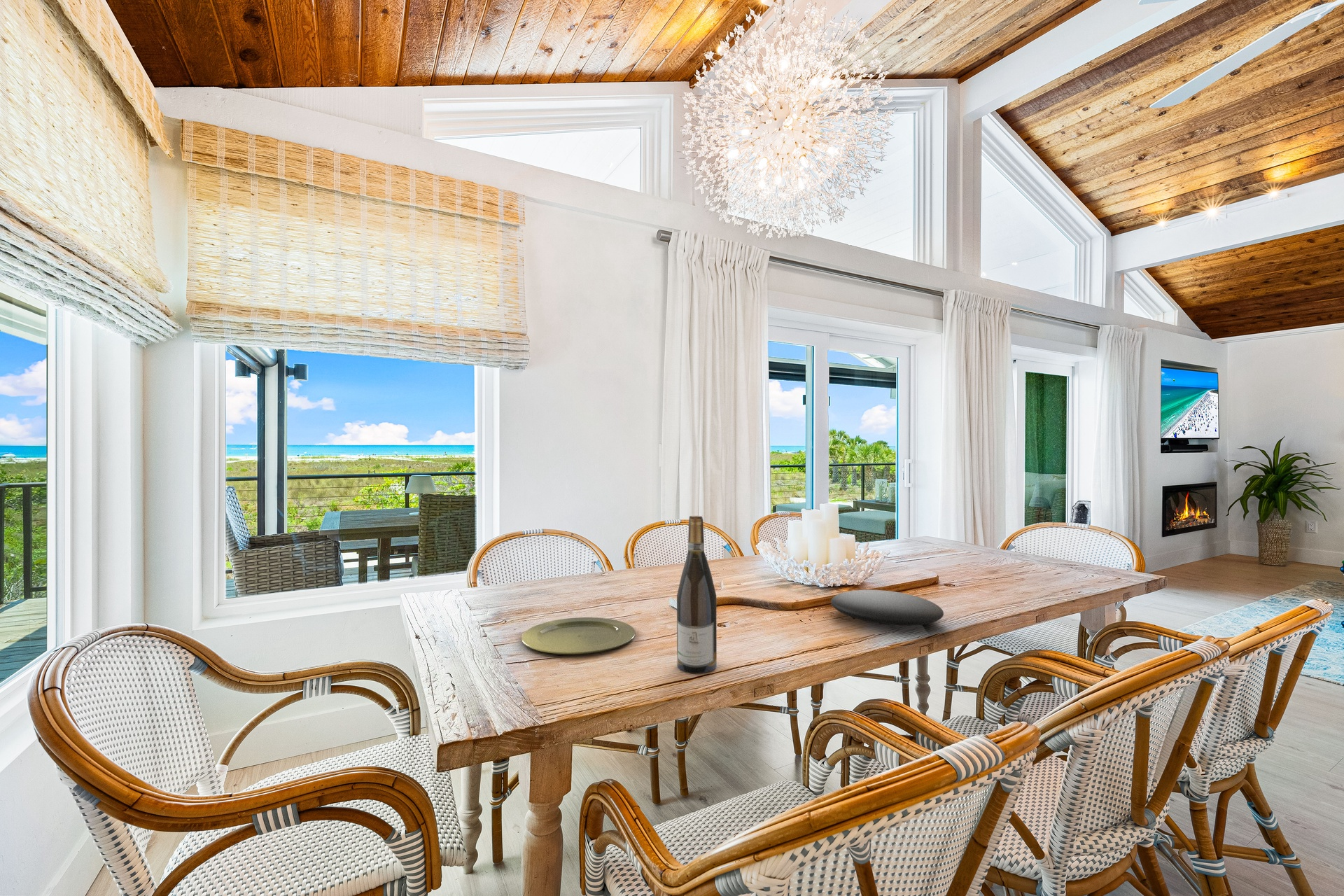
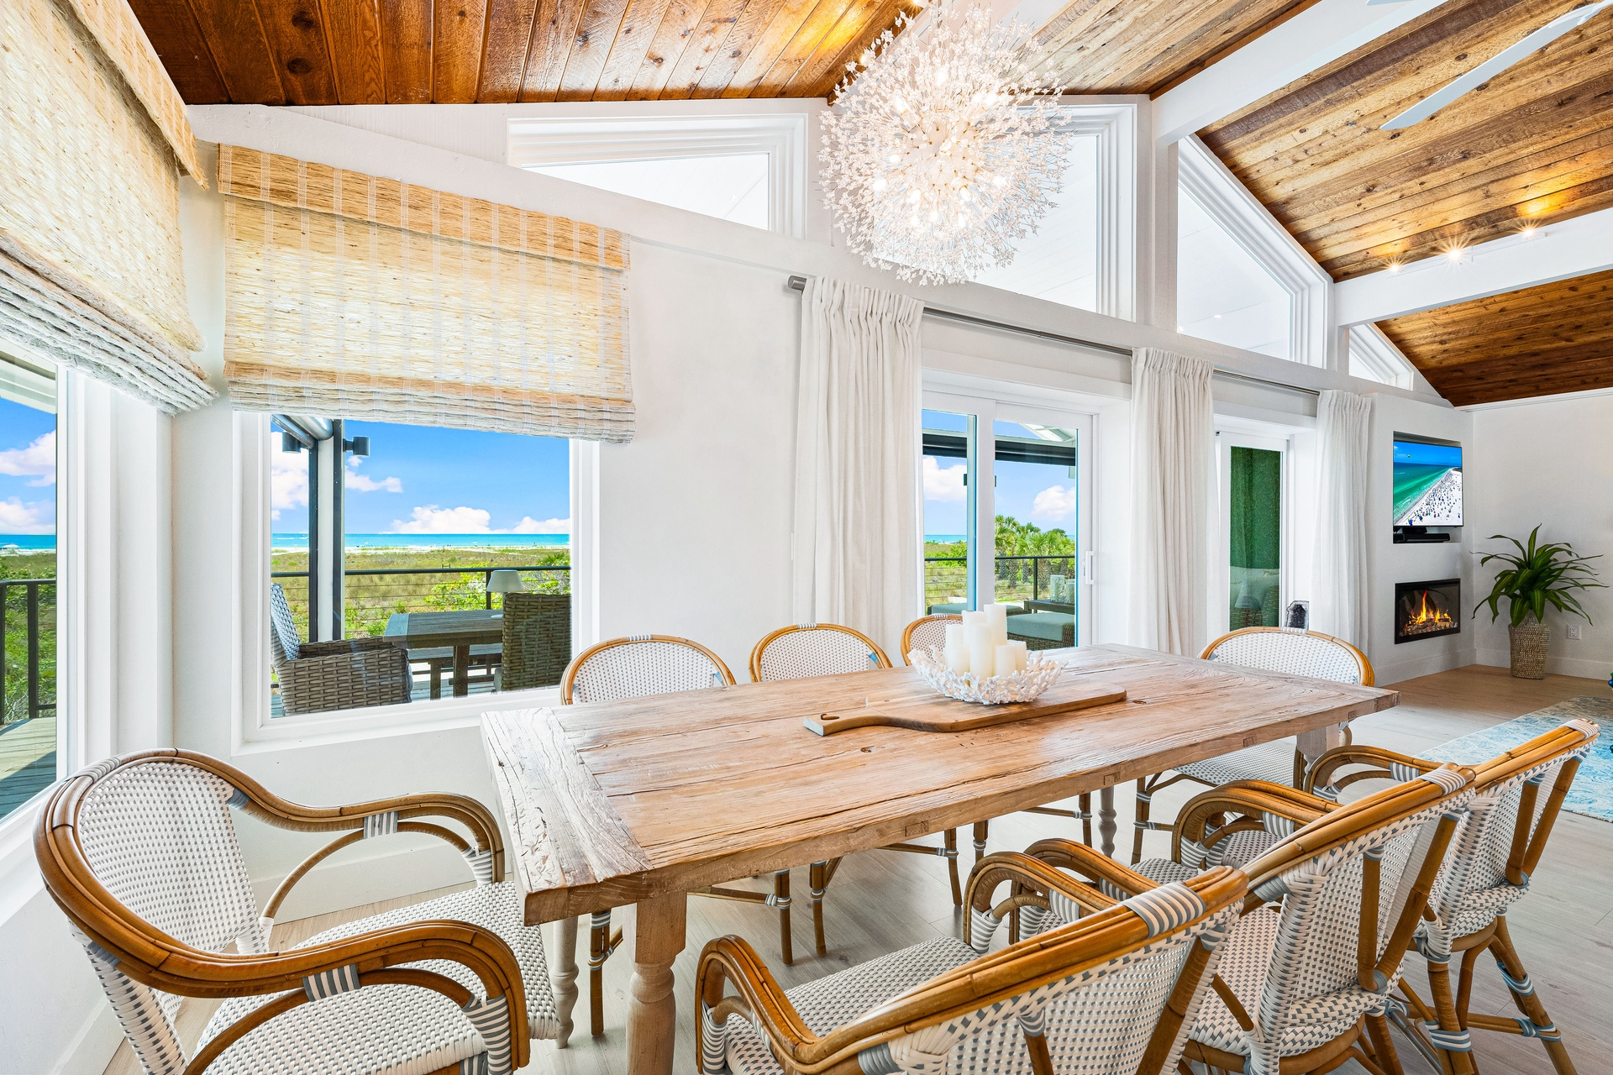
- plate [830,589,944,626]
- plate [521,617,636,654]
- wine bottle [676,515,717,673]
